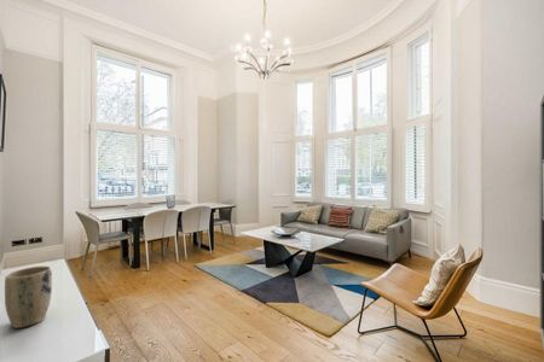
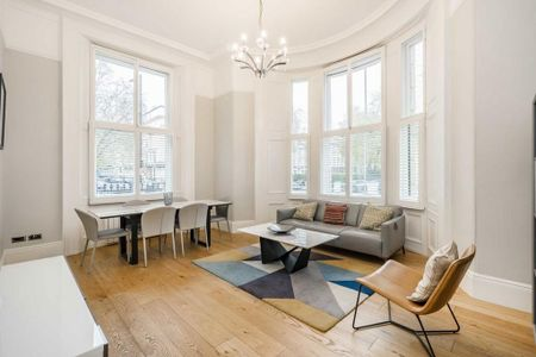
- plant pot [4,265,53,329]
